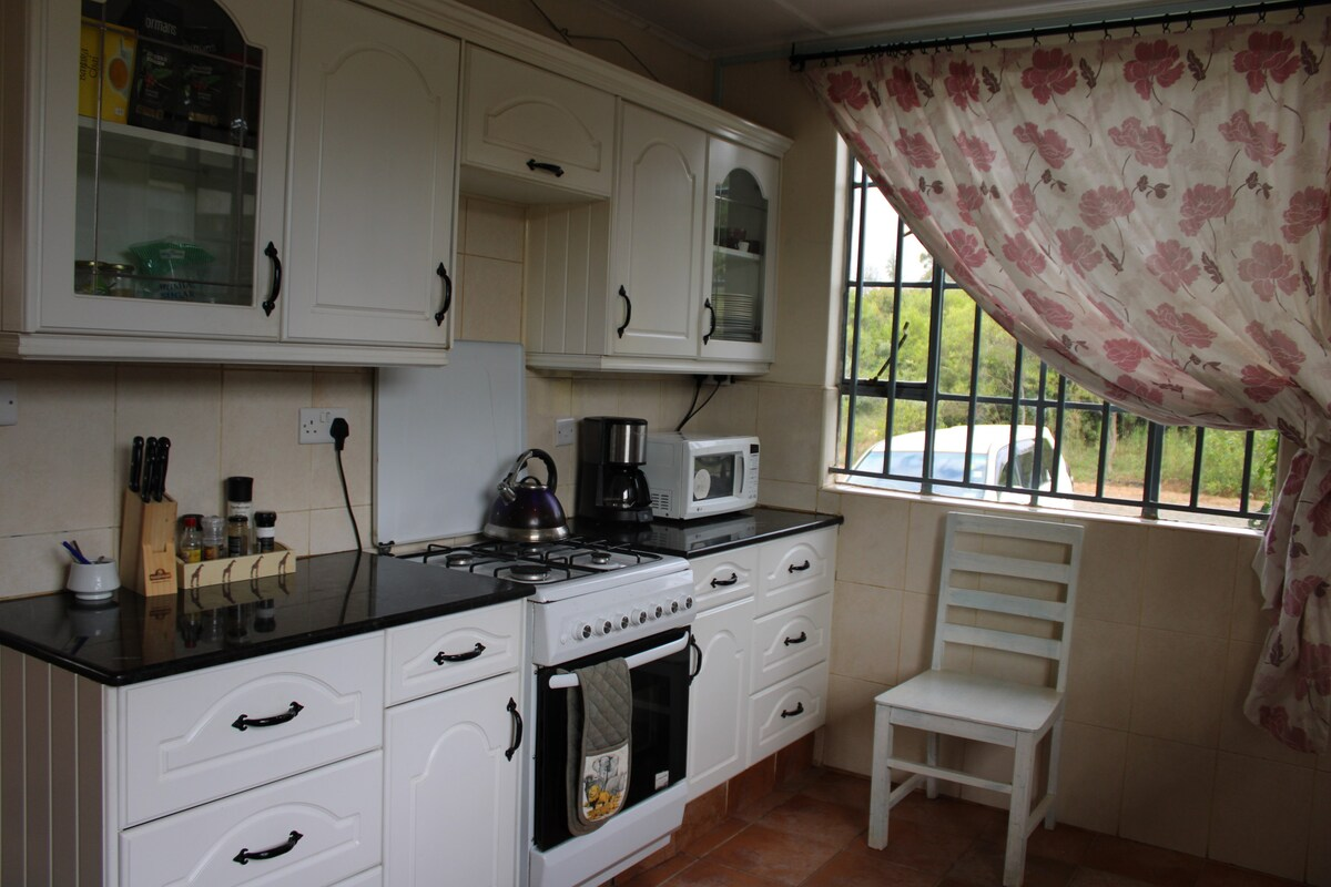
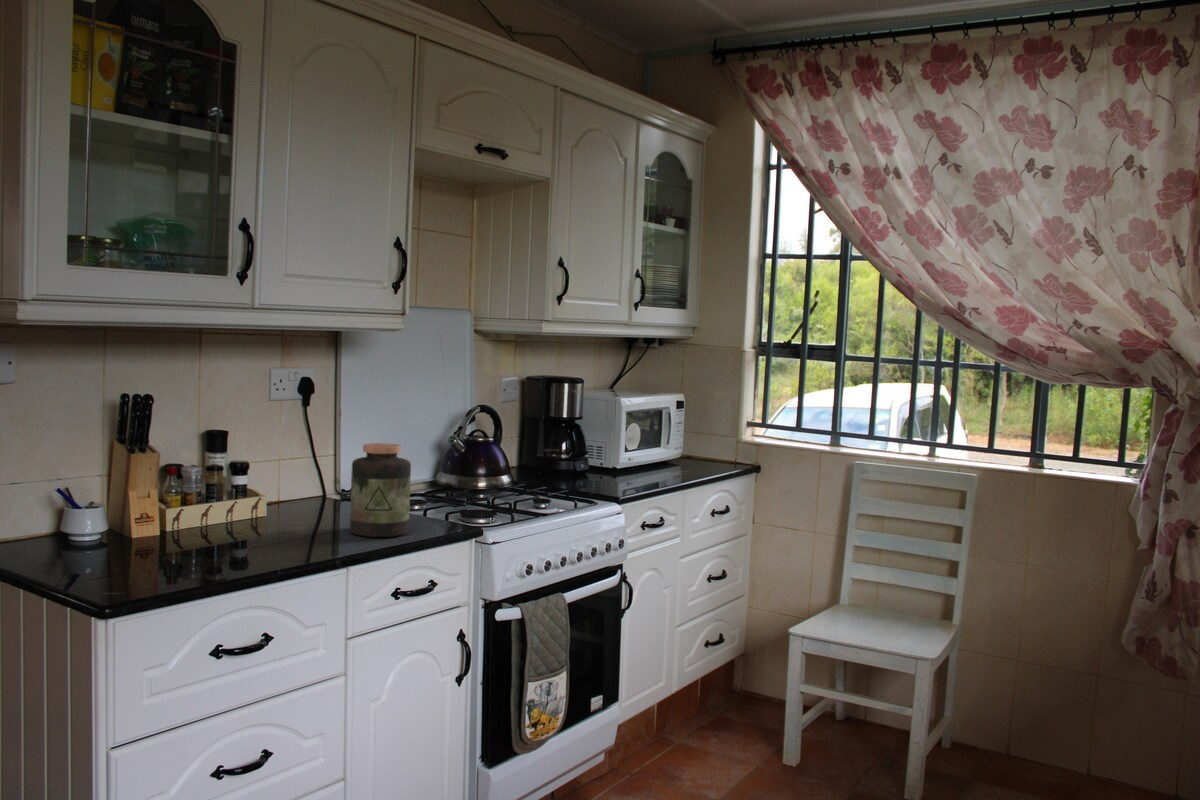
+ jar [349,442,412,538]
